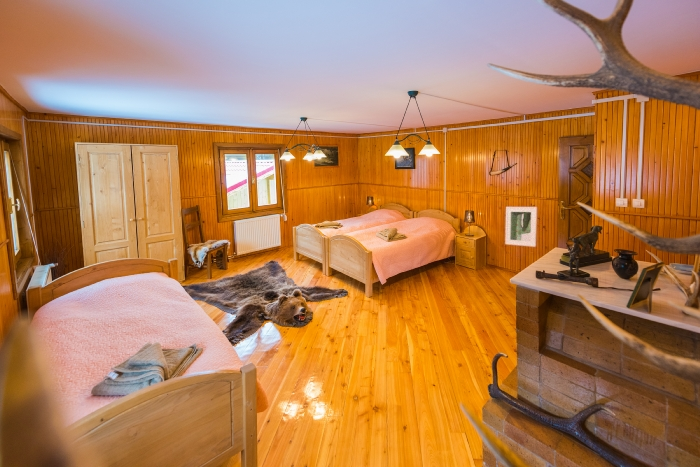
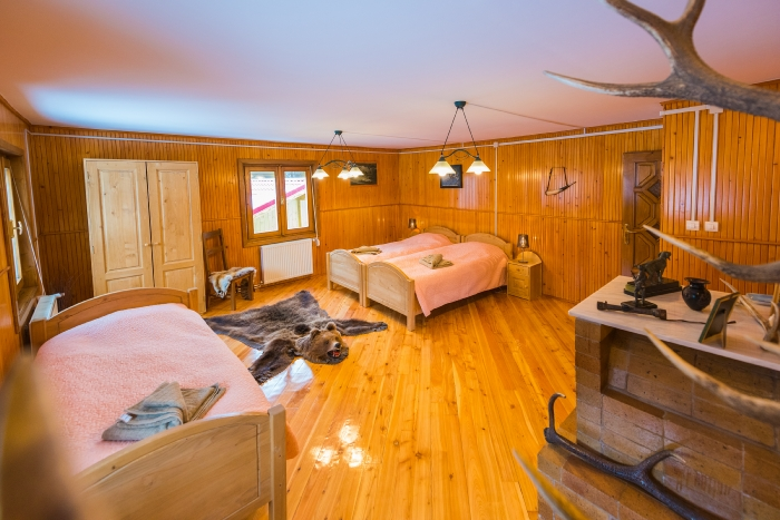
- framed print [504,206,538,248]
